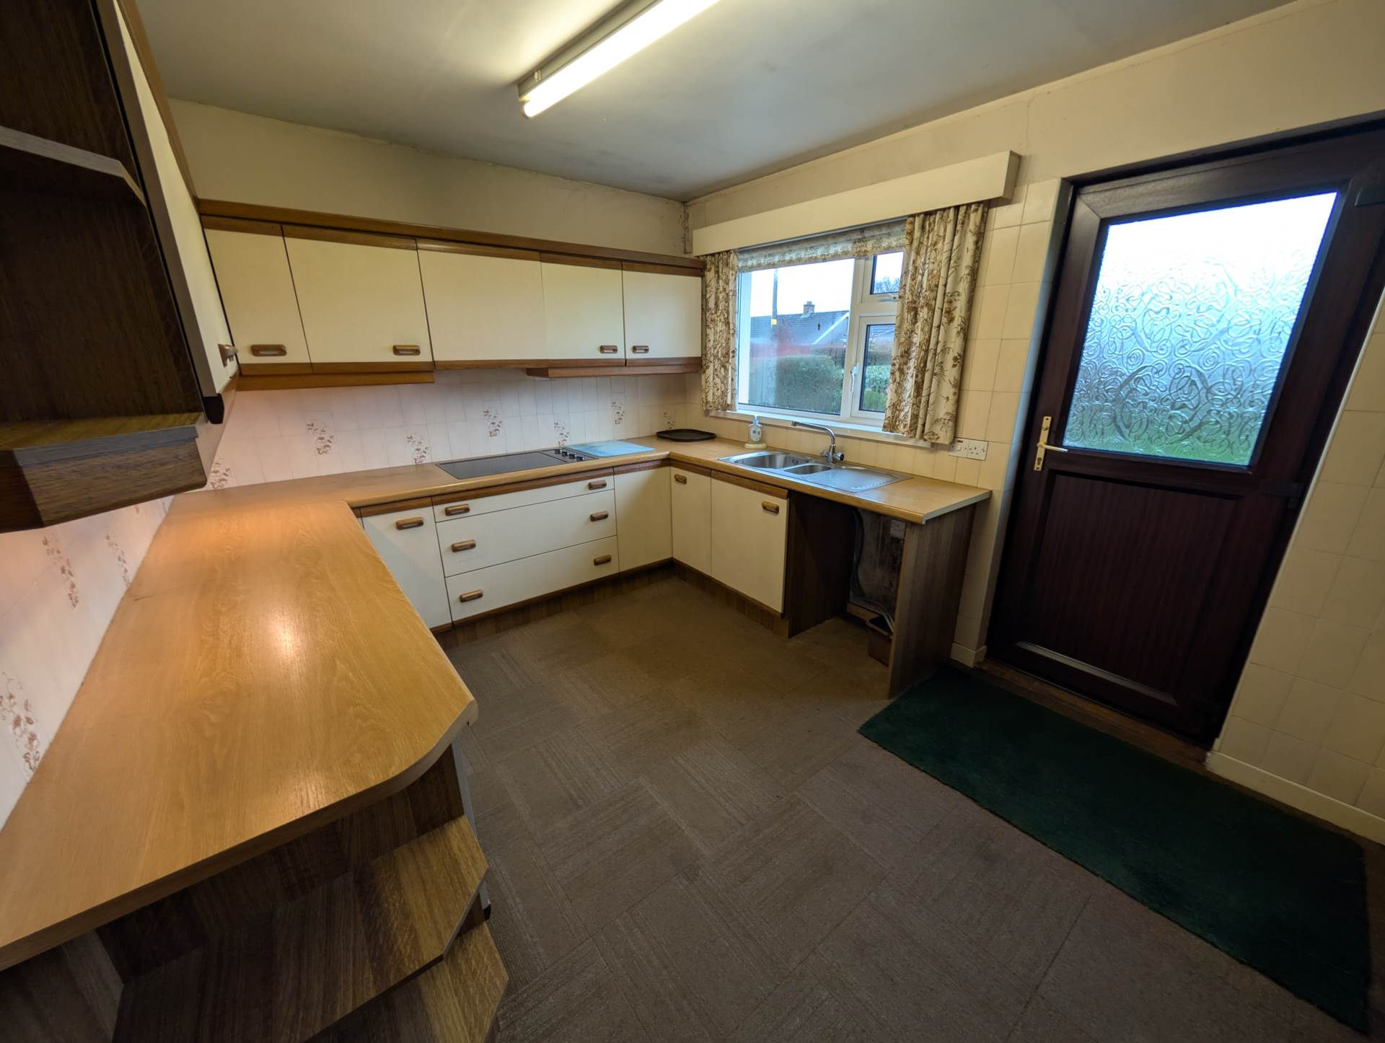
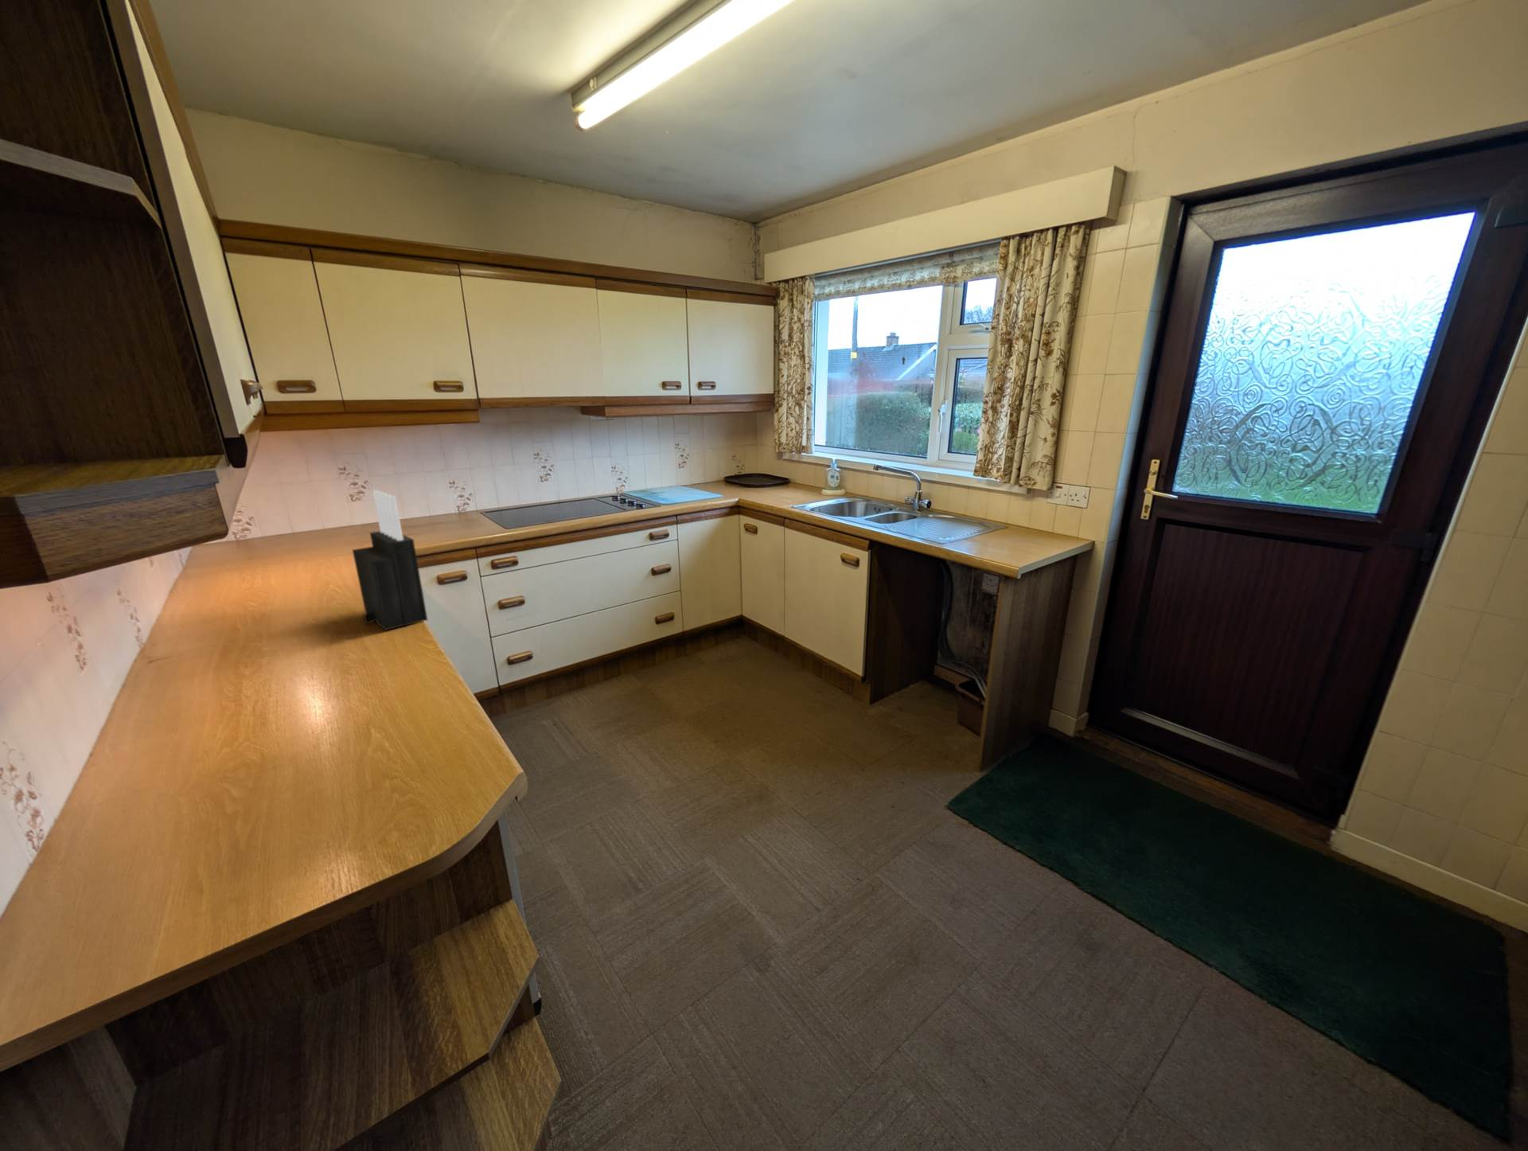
+ knife block [352,490,428,631]
